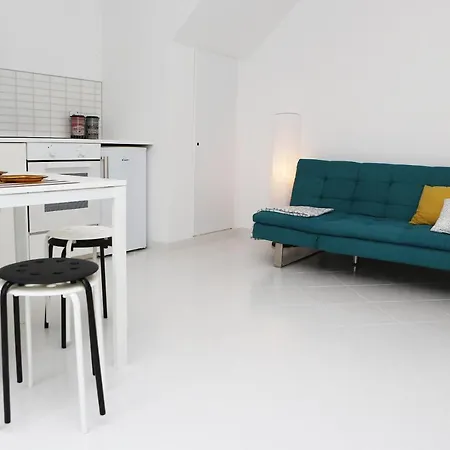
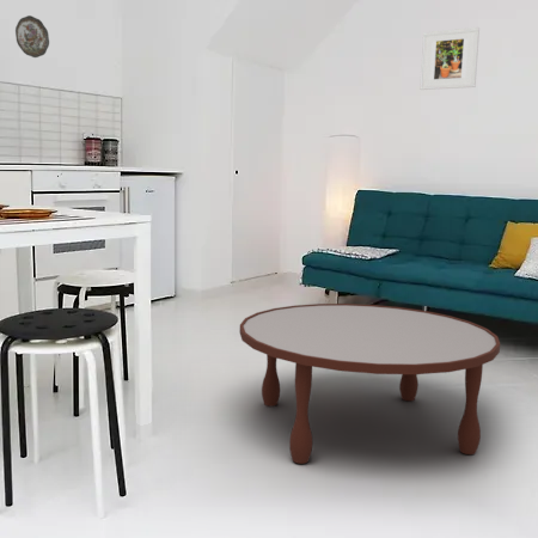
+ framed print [418,26,481,91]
+ decorative plate [14,14,50,59]
+ coffee table [239,302,501,465]
